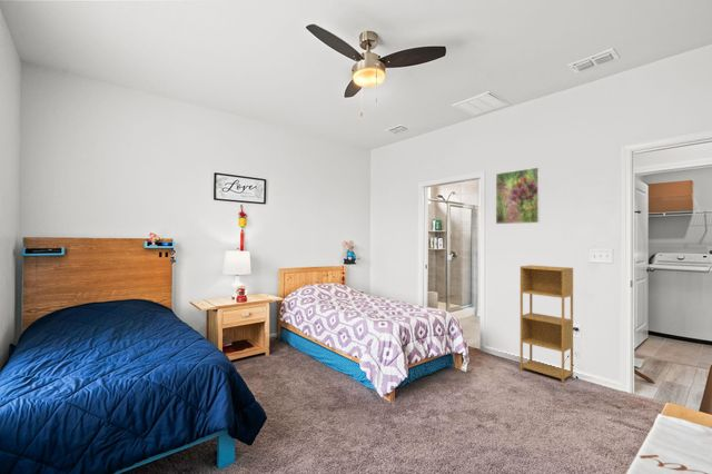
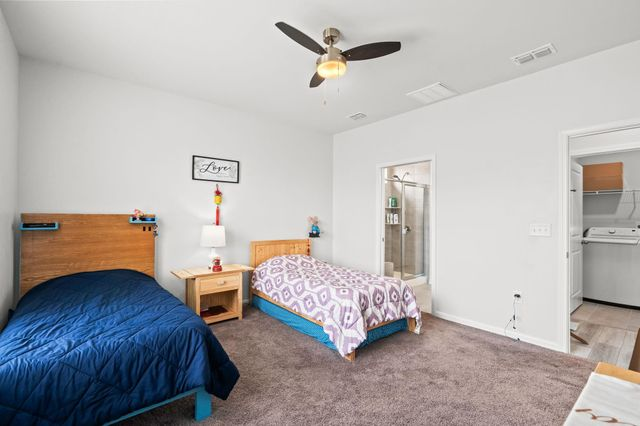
- shelving unit [520,264,574,384]
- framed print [495,166,541,225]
